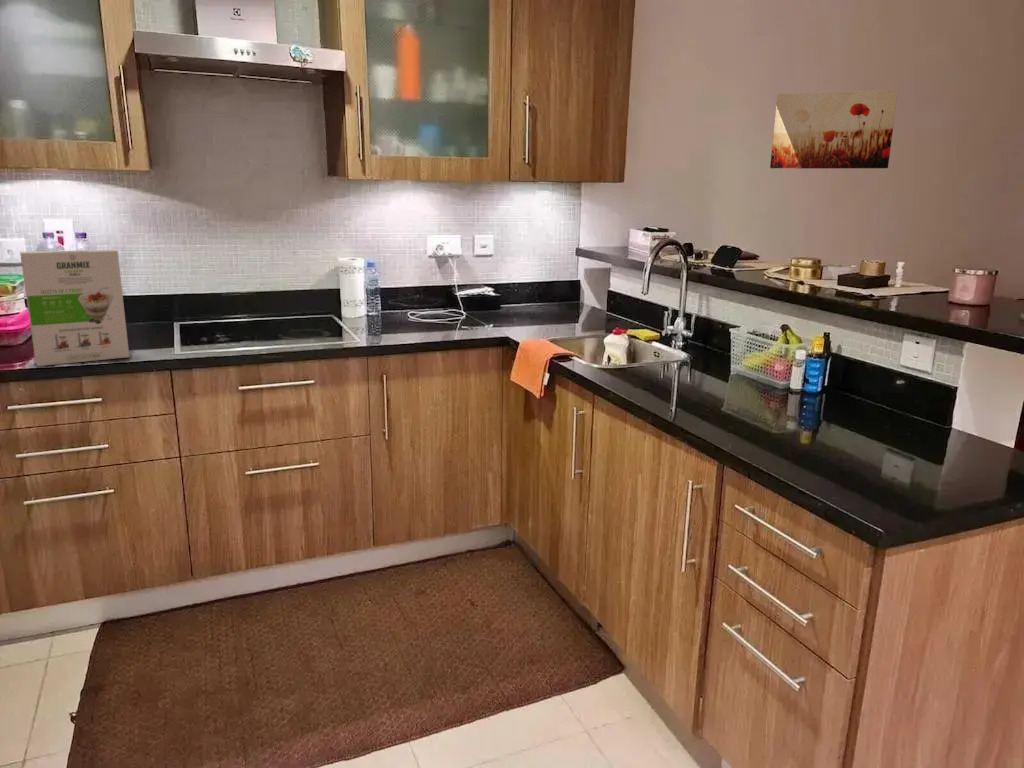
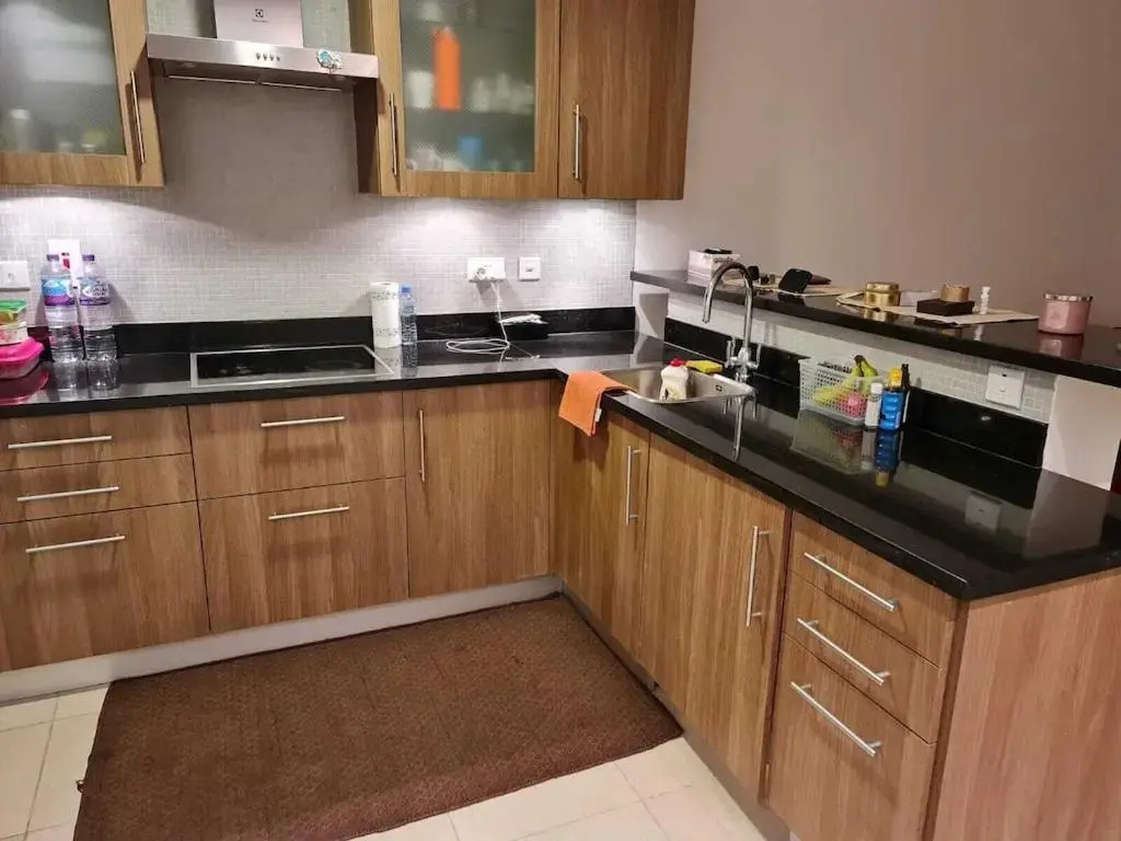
- cereal box [19,249,130,367]
- wall art [769,89,899,170]
